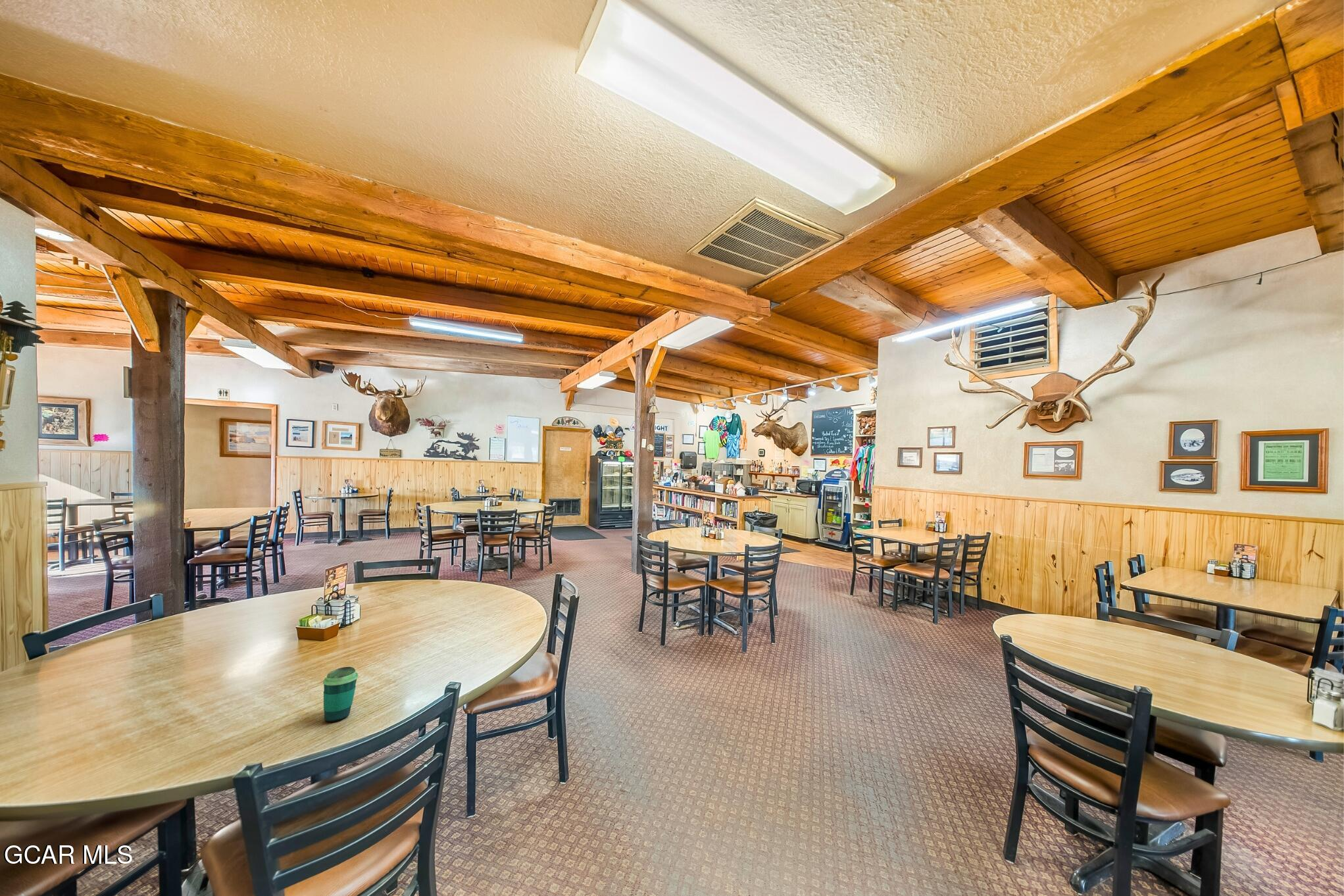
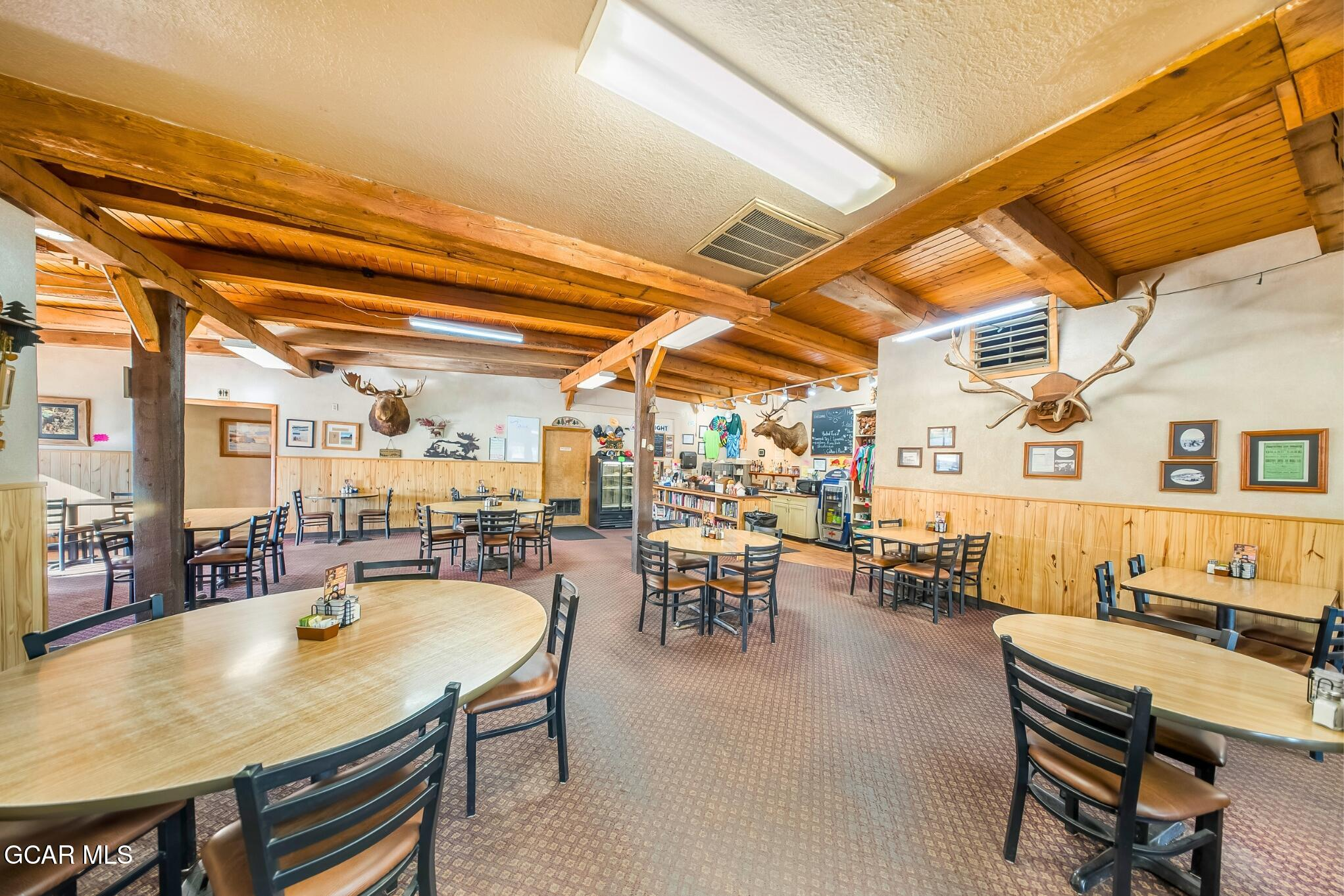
- cup [322,666,359,723]
